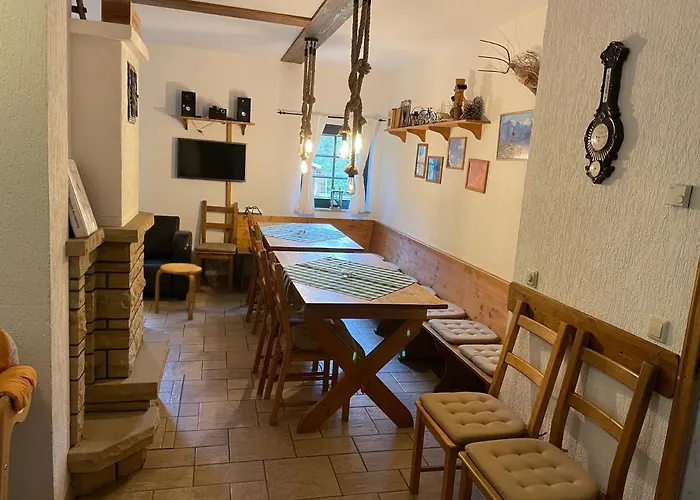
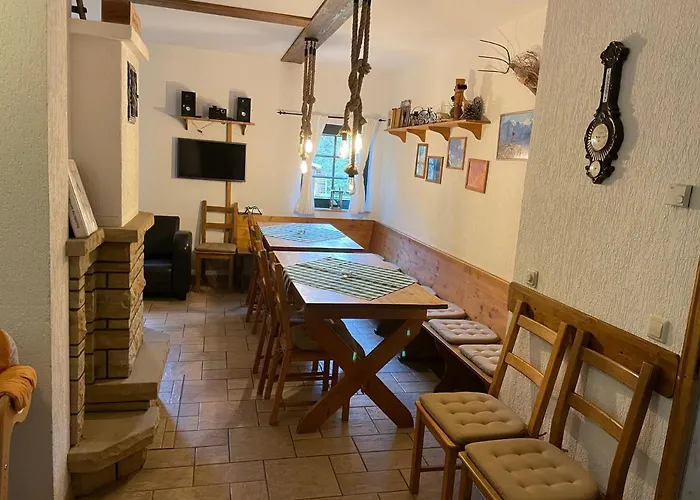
- stool [154,262,203,321]
